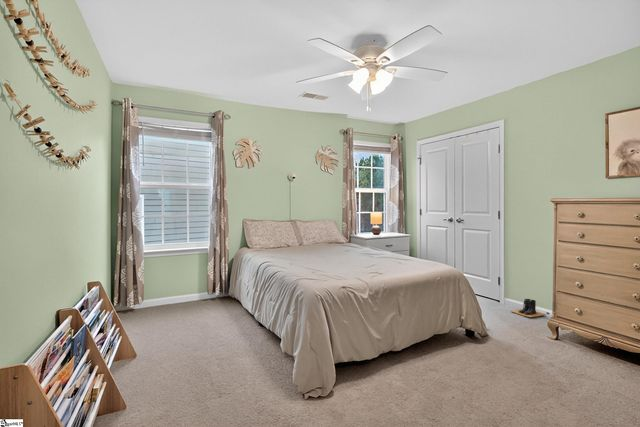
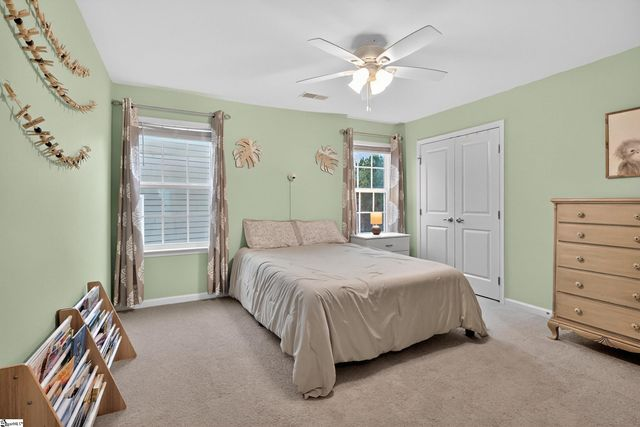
- boots [510,298,547,318]
